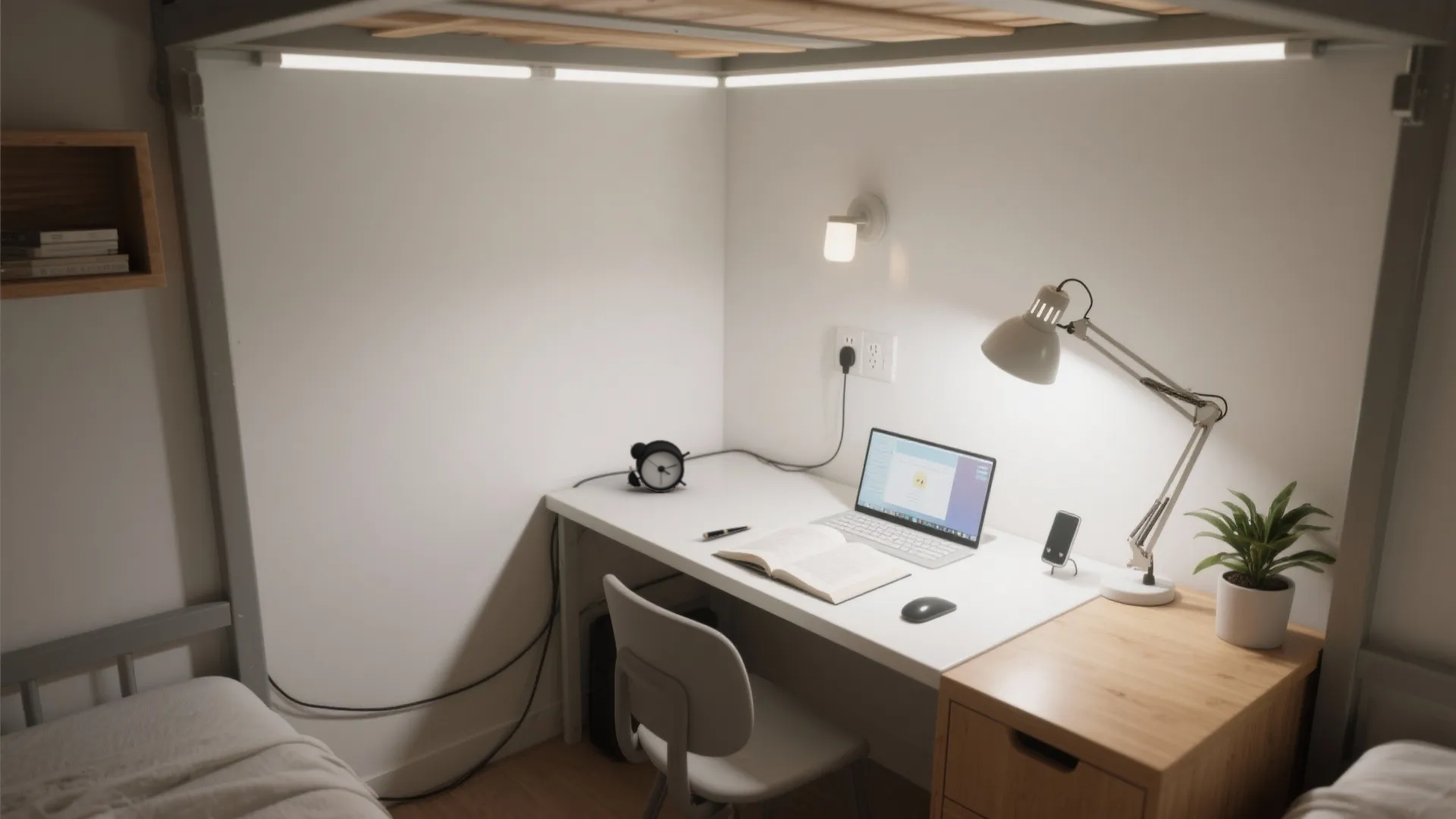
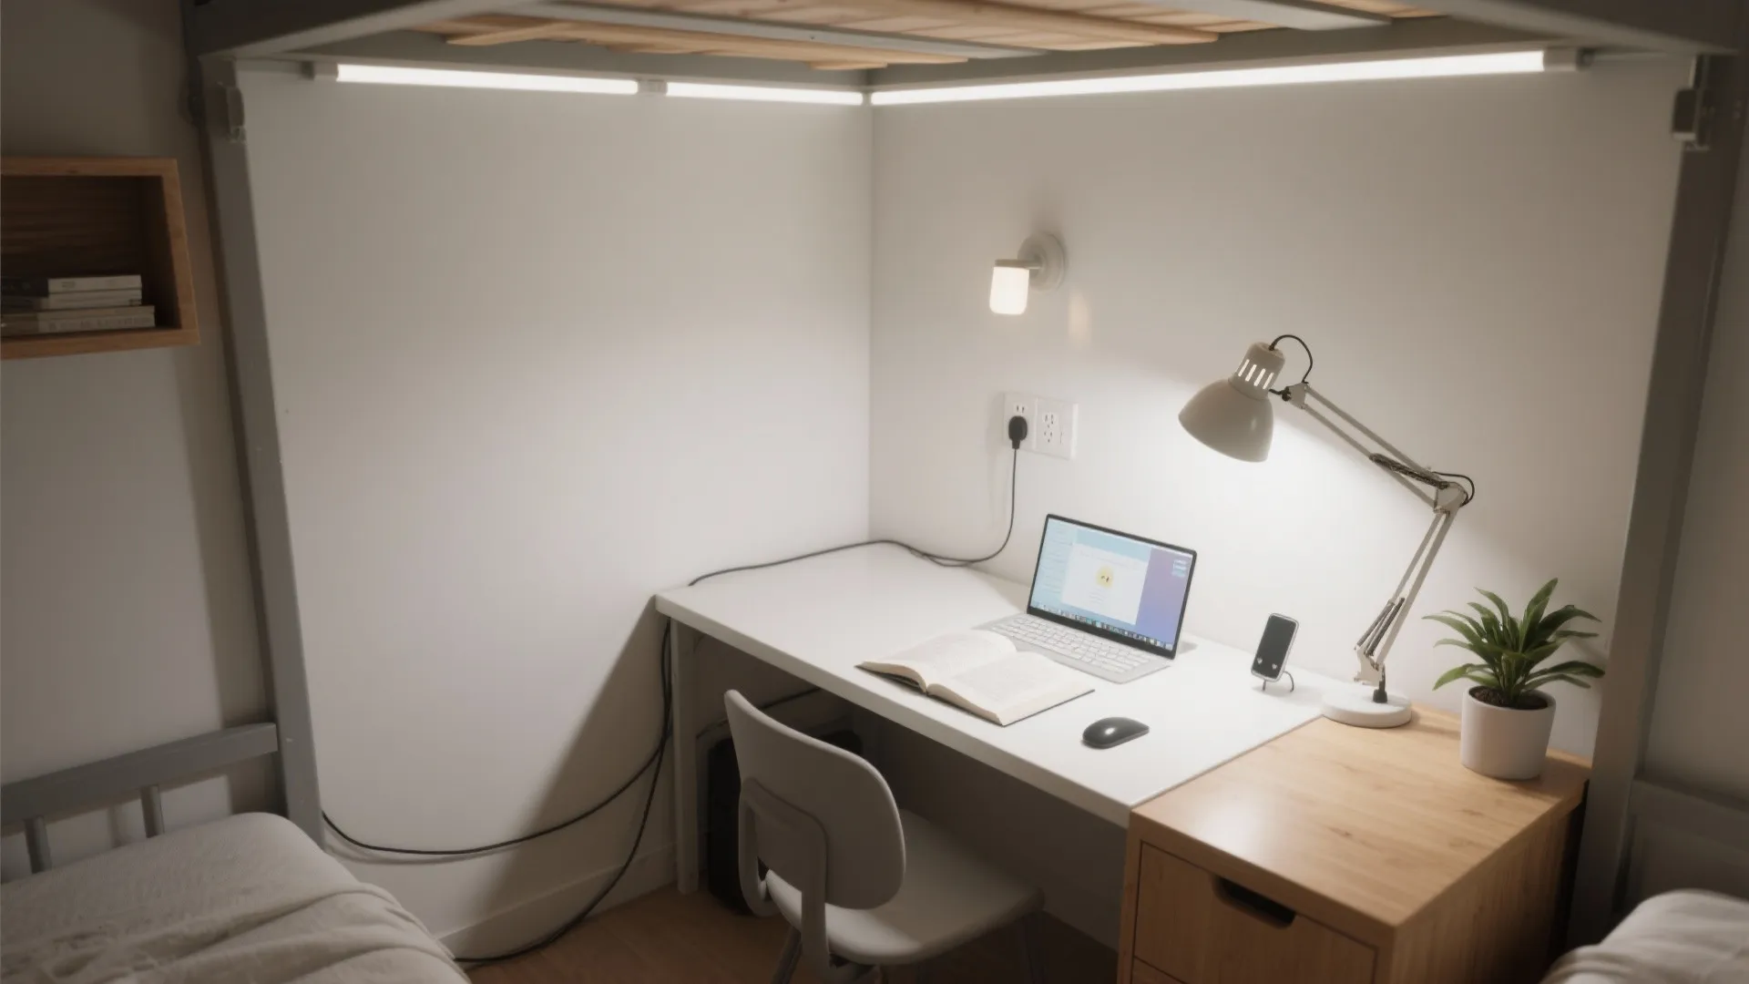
- alarm clock [626,439,691,493]
- pen [702,525,754,540]
